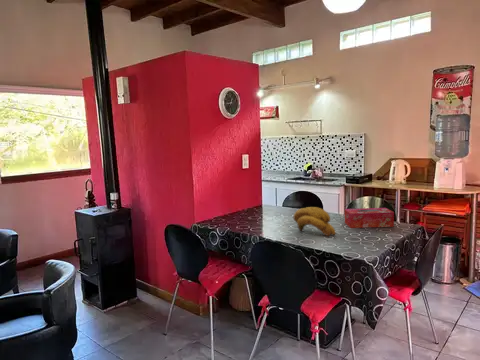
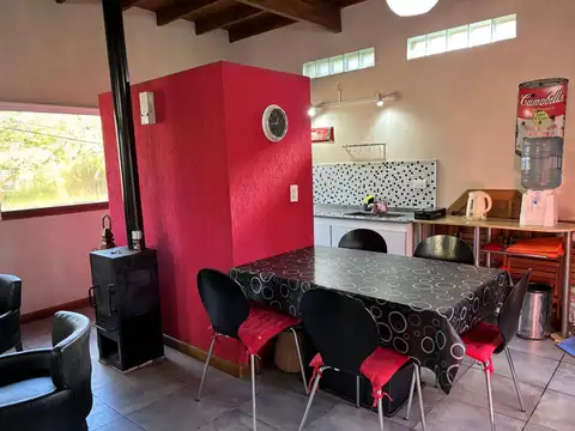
- banana bunch [293,206,337,237]
- tissue box [344,207,395,229]
